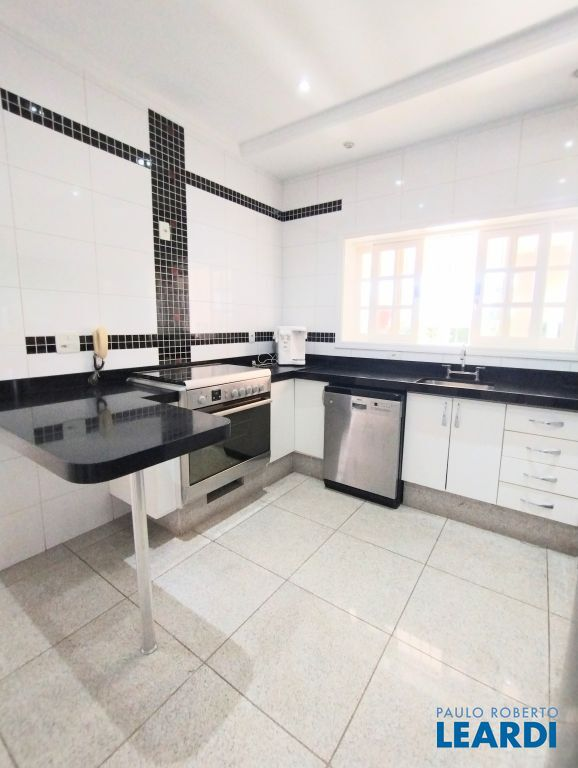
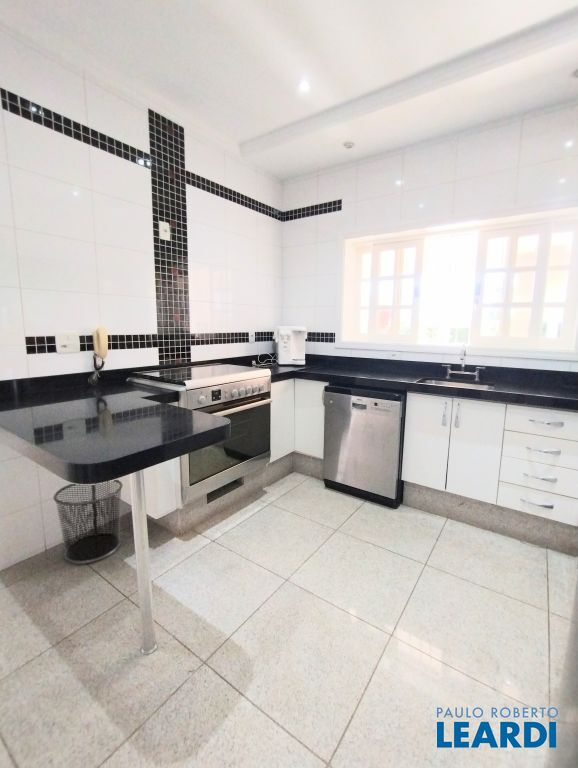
+ waste bin [52,479,124,565]
